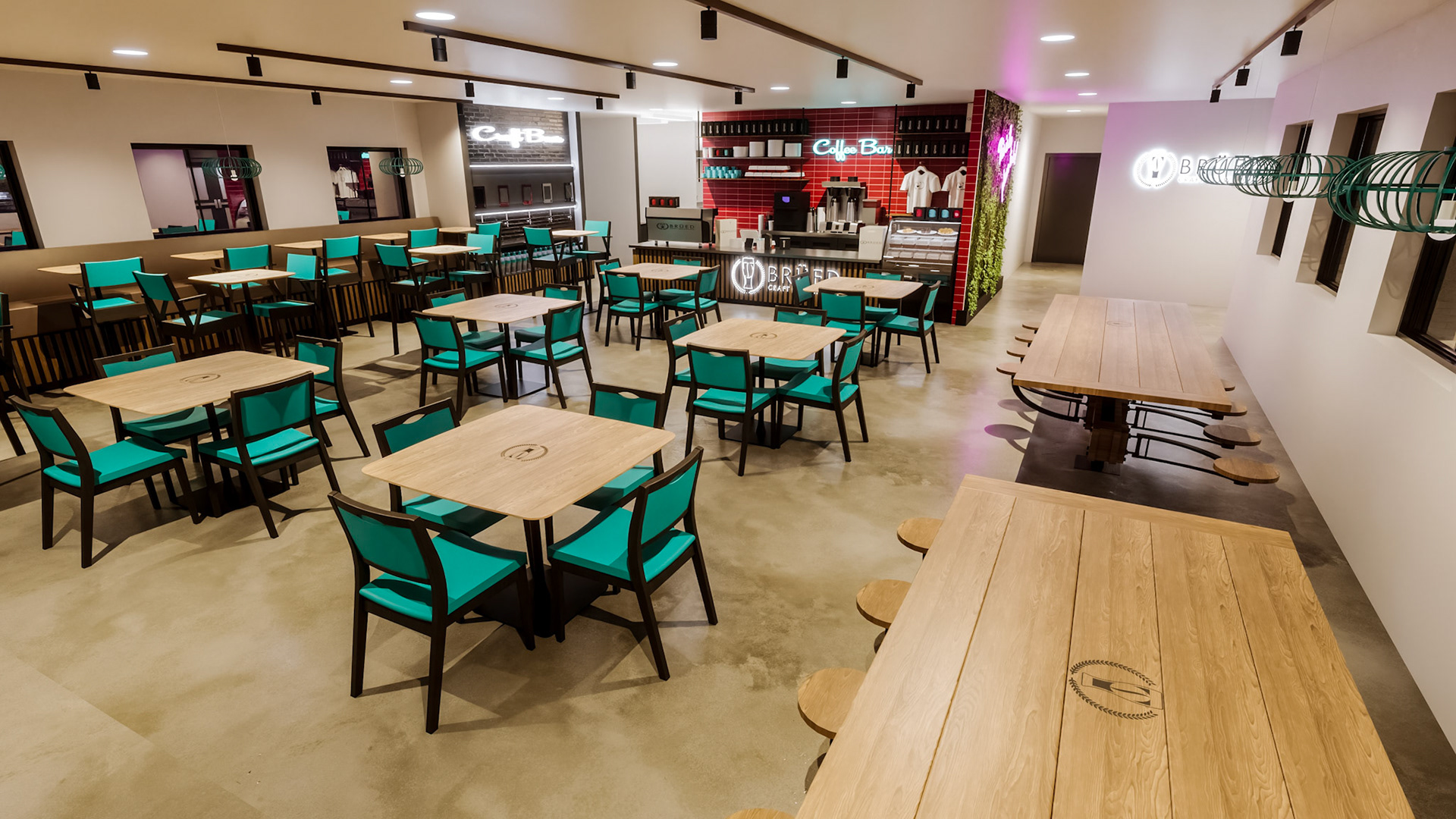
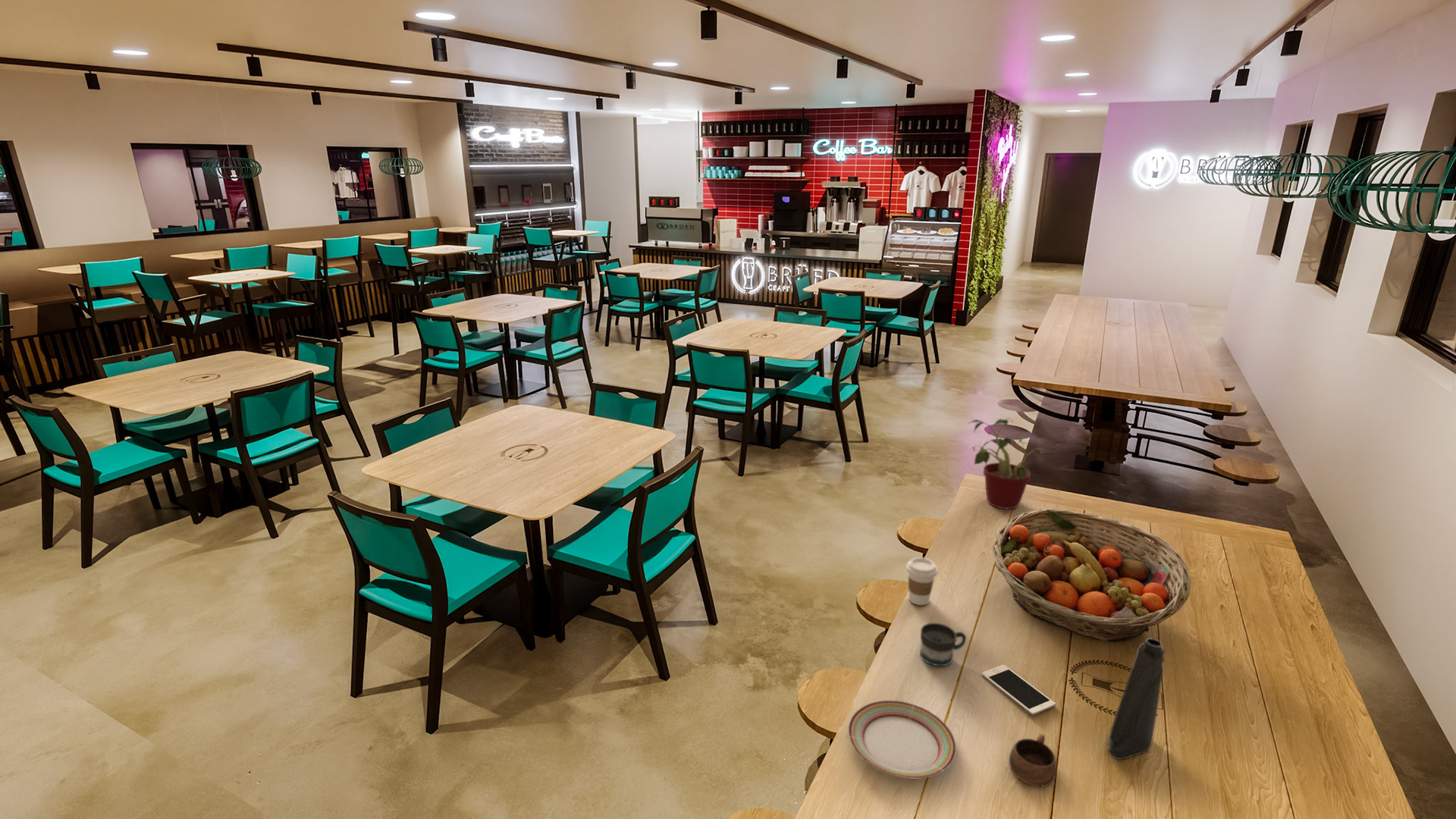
+ fruit basket [992,508,1191,642]
+ coffee cup [905,557,939,606]
+ potted plant [967,416,1047,510]
+ plate [848,700,957,779]
+ cell phone [981,664,1056,716]
+ water bottle [1106,637,1166,761]
+ mug [919,622,967,667]
+ cup [1009,733,1058,788]
